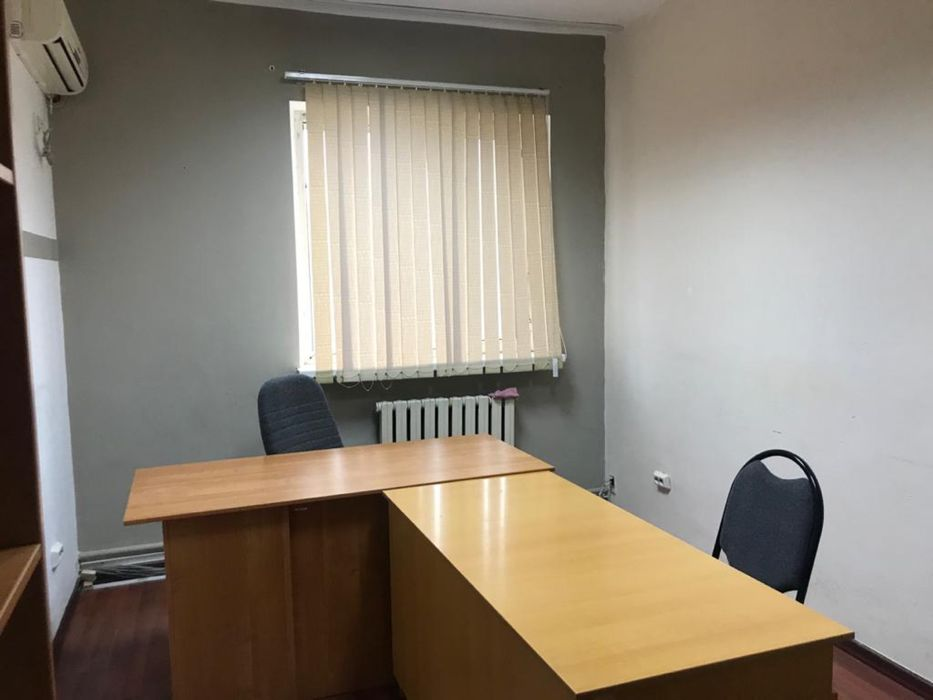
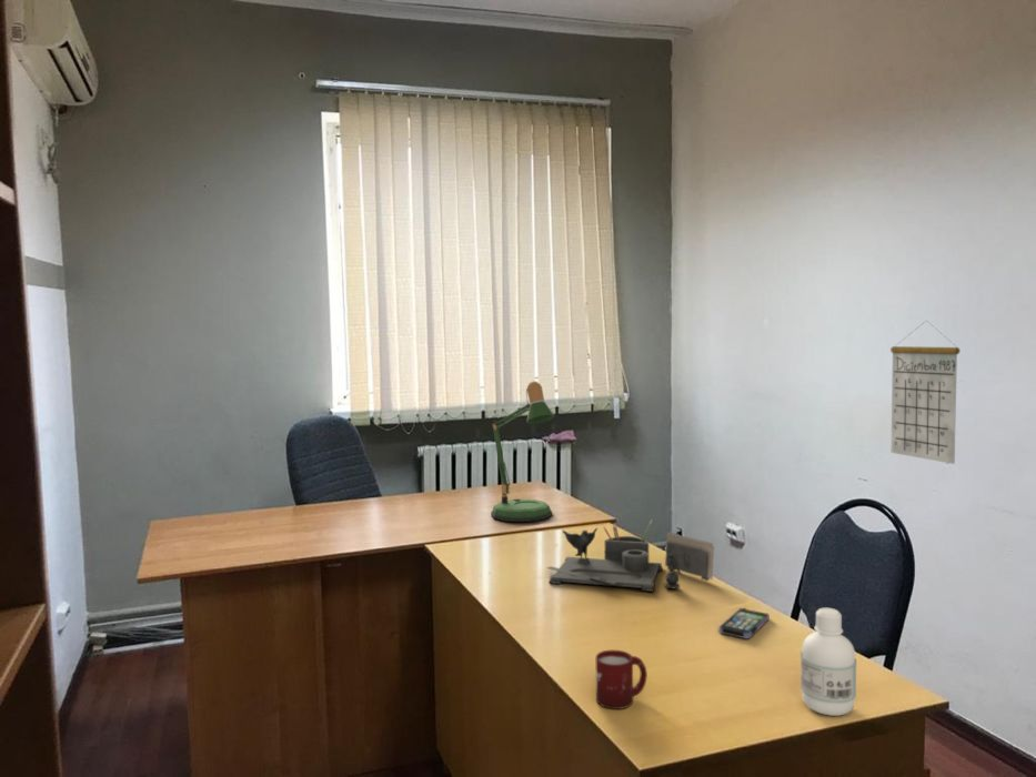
+ calendar [889,320,960,465]
+ desk organizer [545,517,715,593]
+ bottle [799,607,857,717]
+ cup [594,648,648,710]
+ desk lamp [490,380,555,523]
+ smartphone [717,607,771,639]
